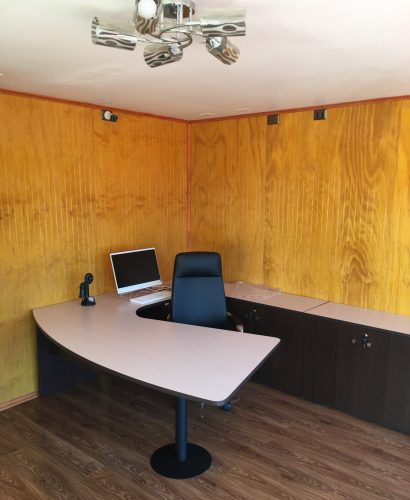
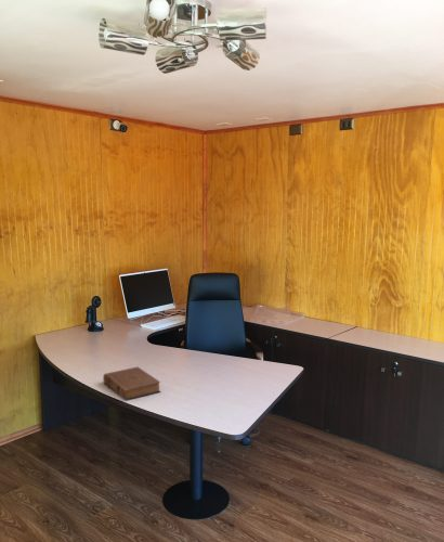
+ book [102,365,161,401]
